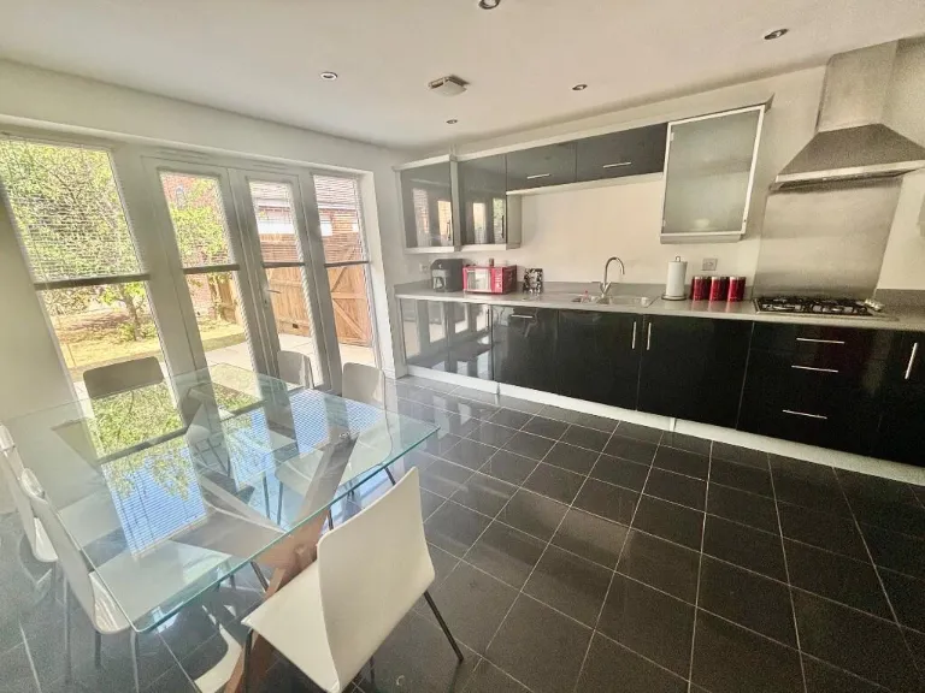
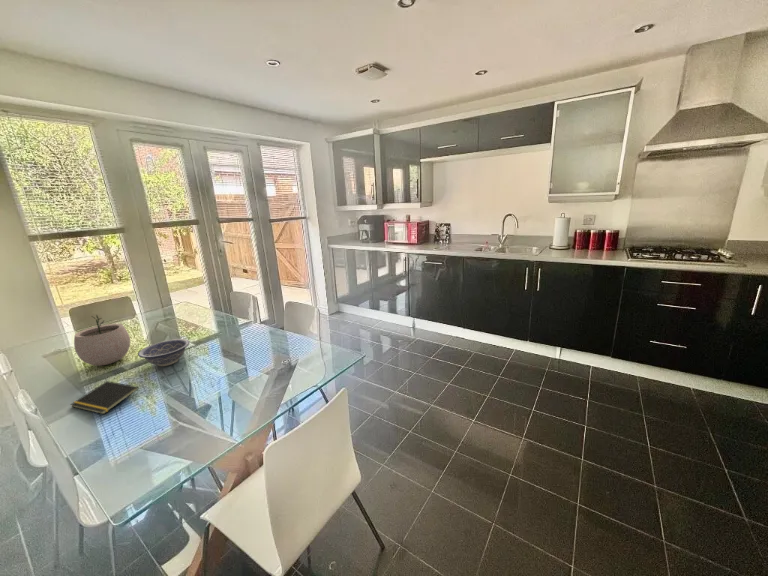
+ plant pot [73,314,131,366]
+ notepad [69,380,140,415]
+ decorative bowl [137,338,191,367]
